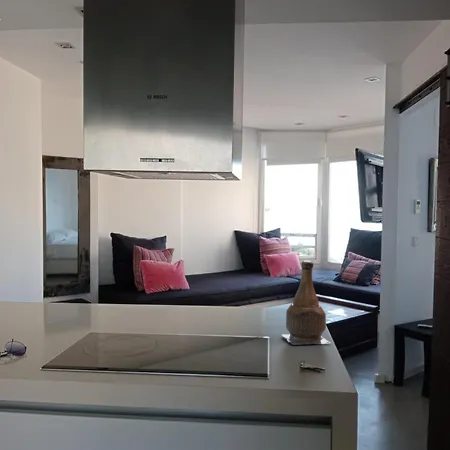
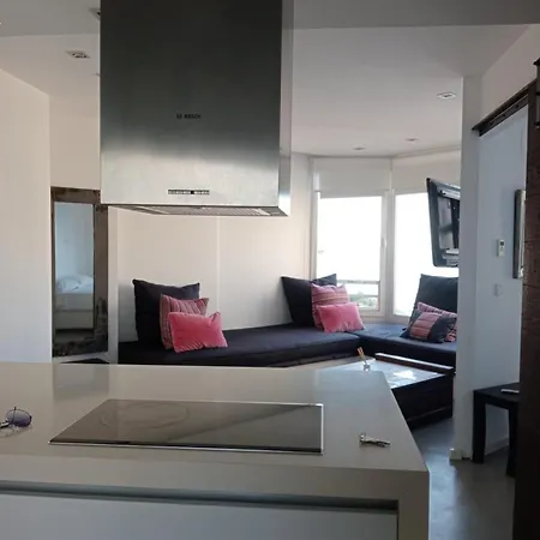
- bottle [281,260,331,346]
